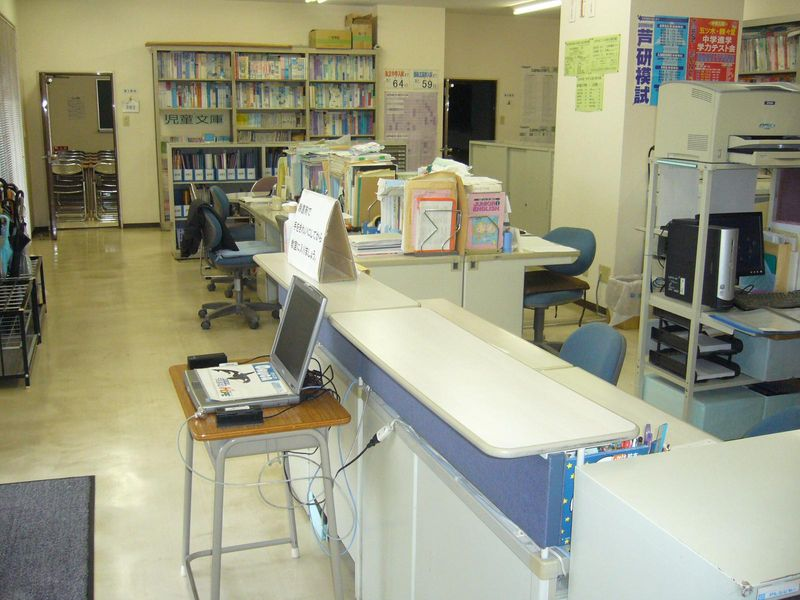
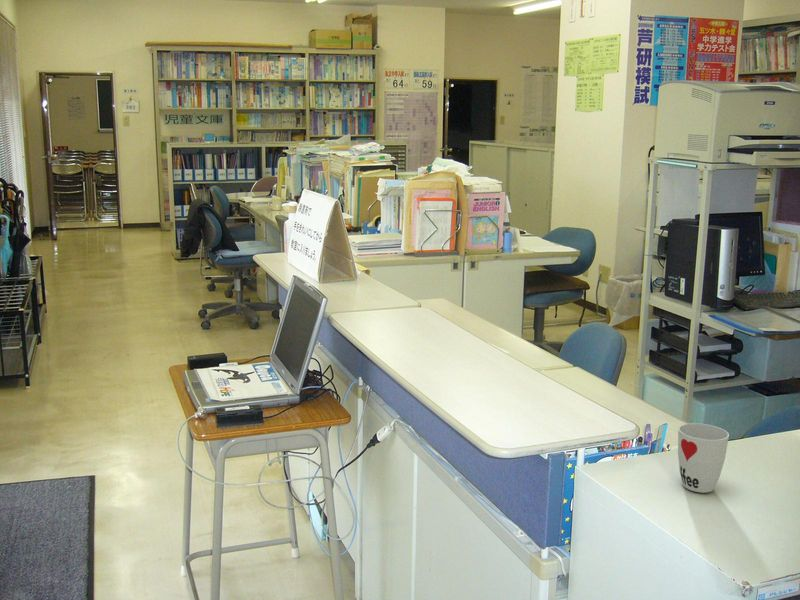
+ cup [677,422,730,494]
